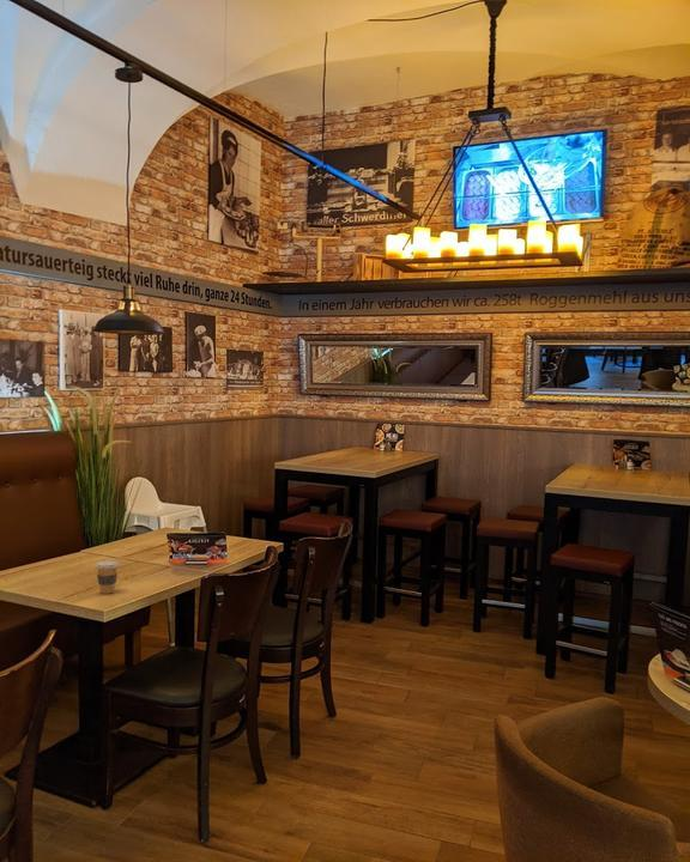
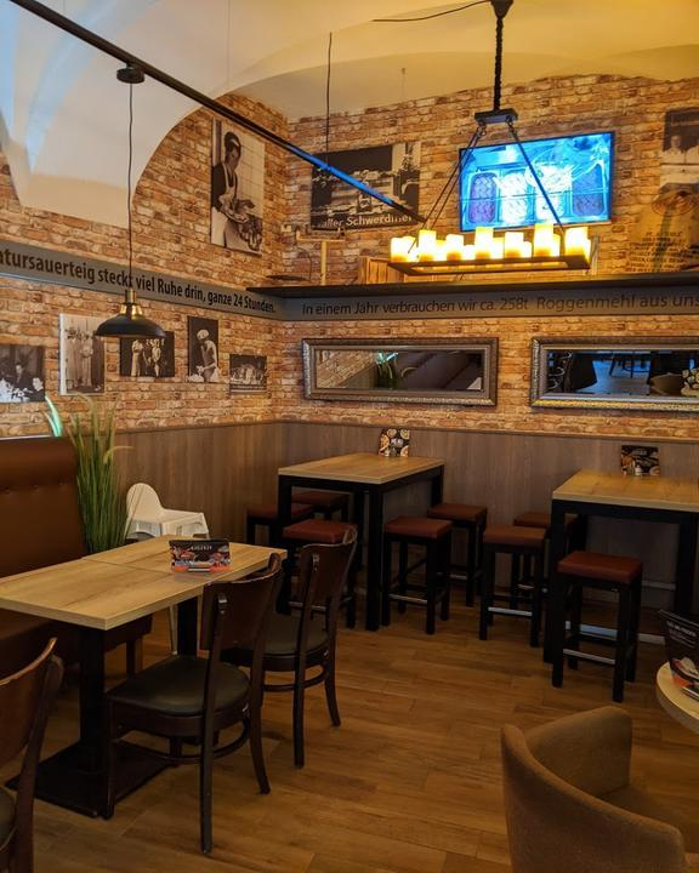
- coffee cup [95,559,120,595]
